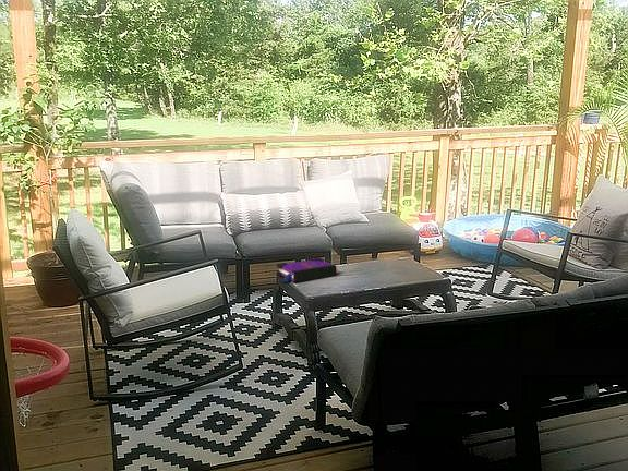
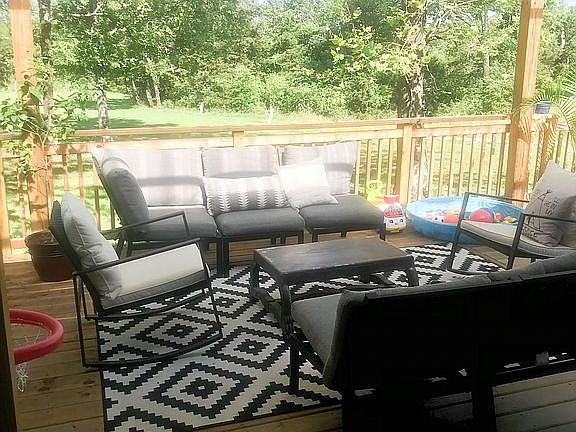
- board game [276,257,338,283]
